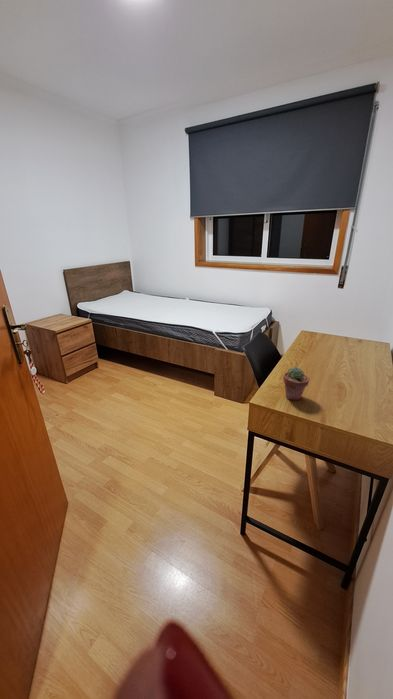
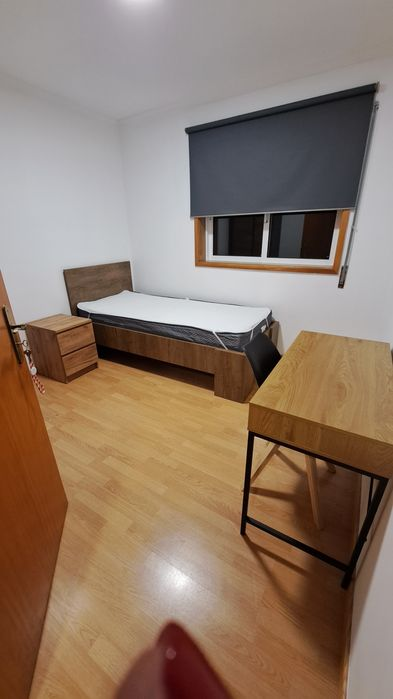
- potted succulent [282,366,310,401]
